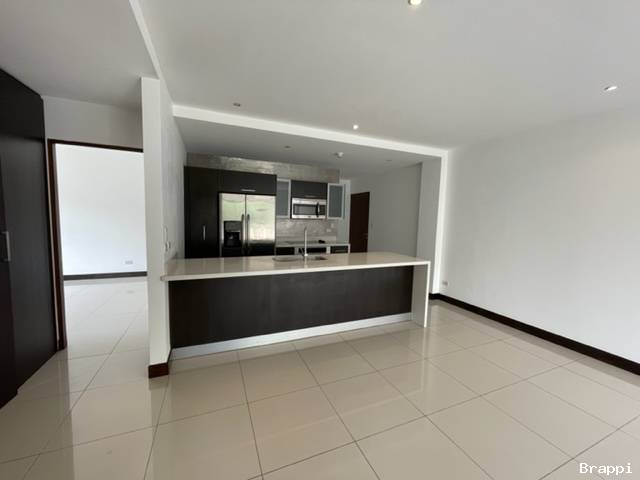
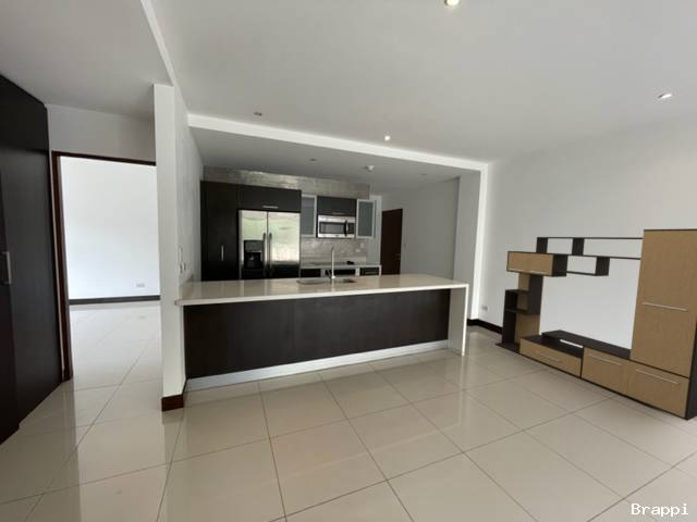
+ media console [494,227,697,422]
